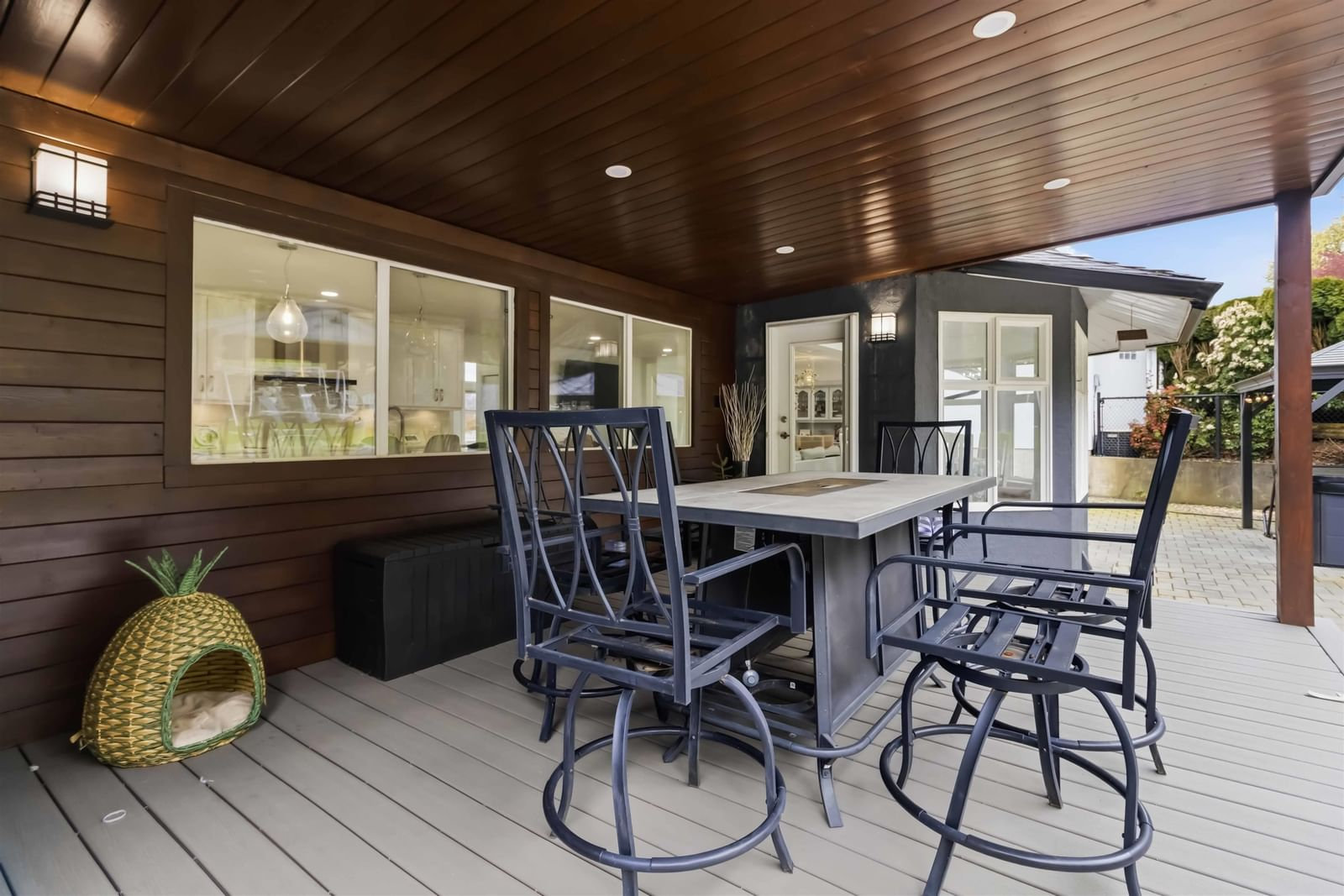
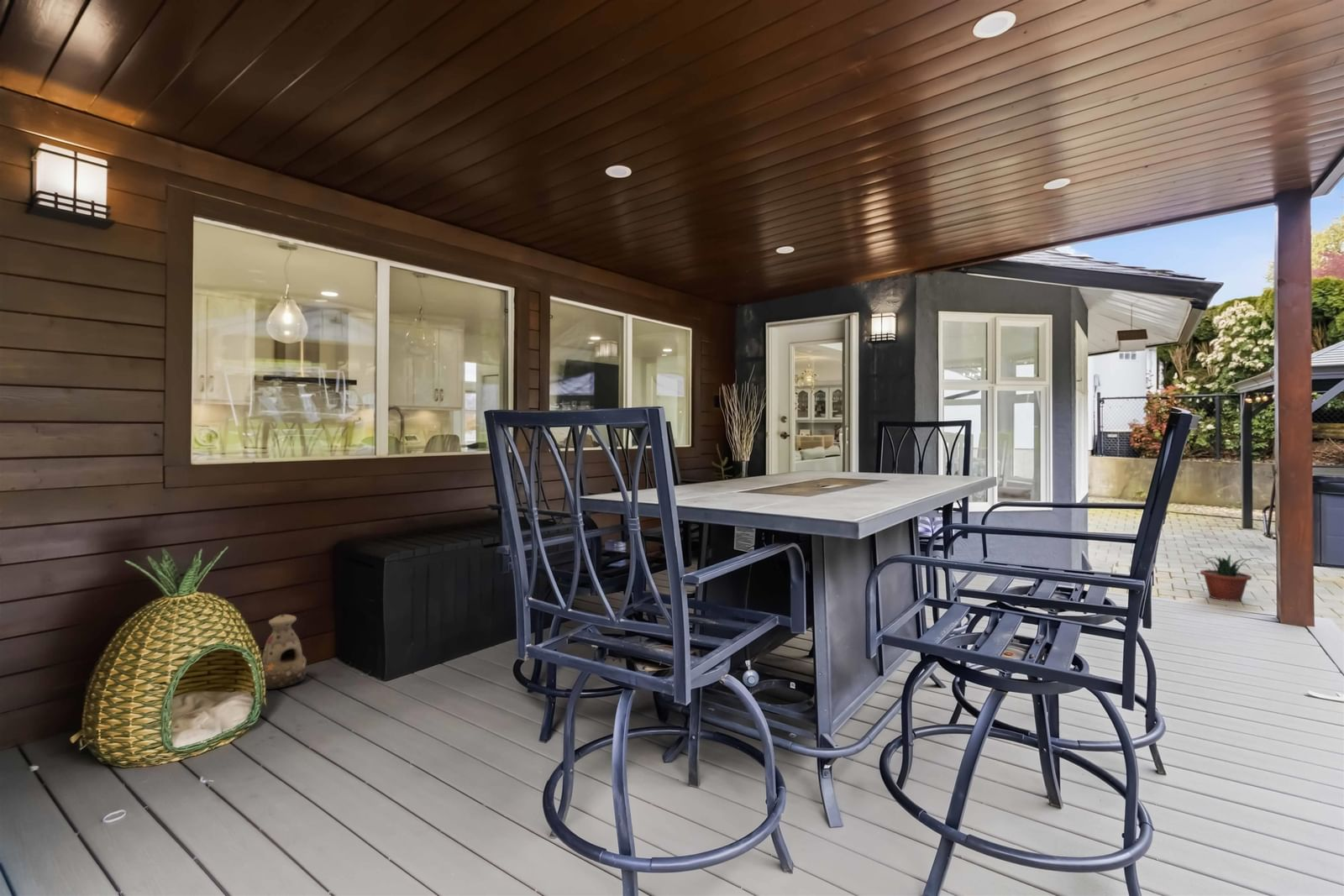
+ potted plant [1195,553,1265,602]
+ lantern [261,614,307,690]
